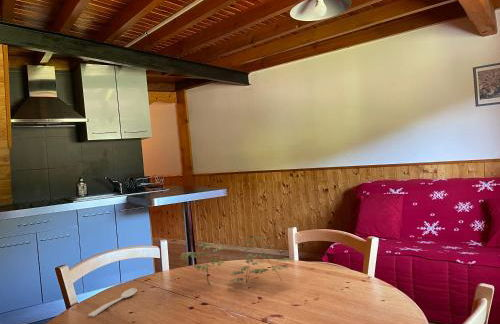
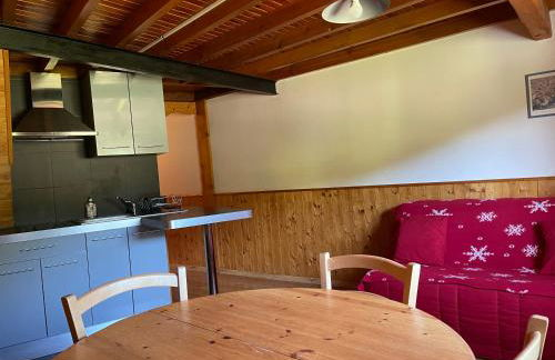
- plant [177,235,293,286]
- spoon [87,287,138,318]
